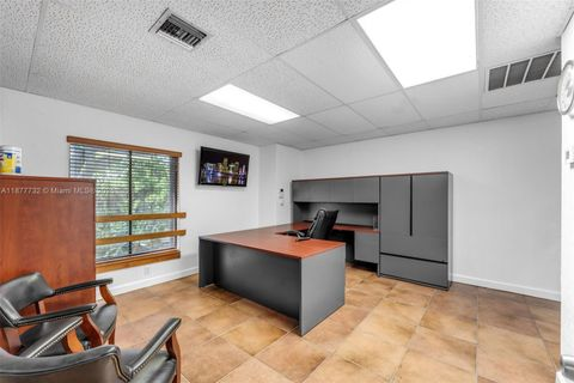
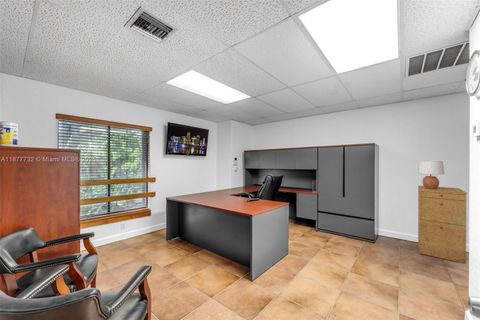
+ lamp [417,160,445,189]
+ filing cabinet [417,185,468,265]
